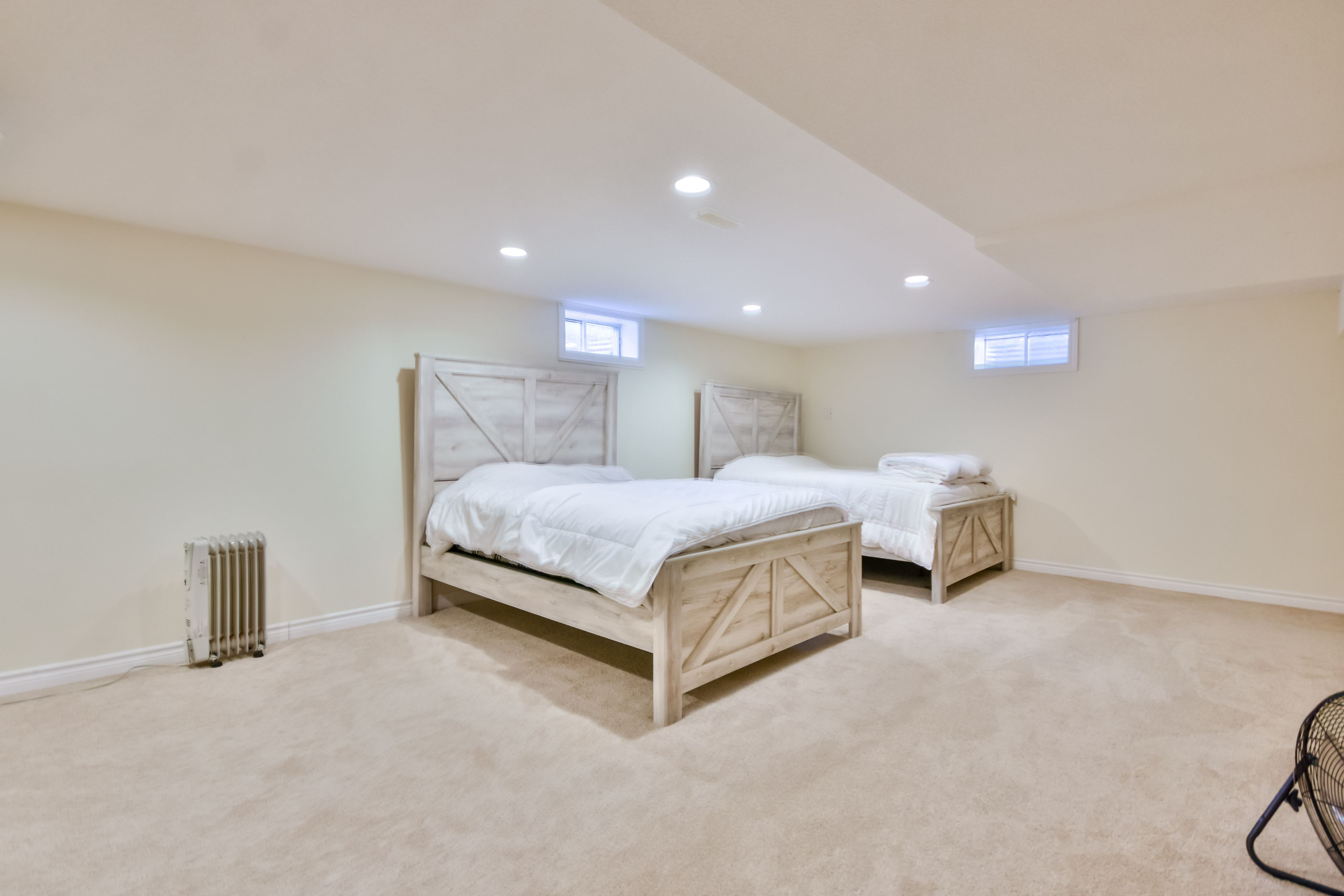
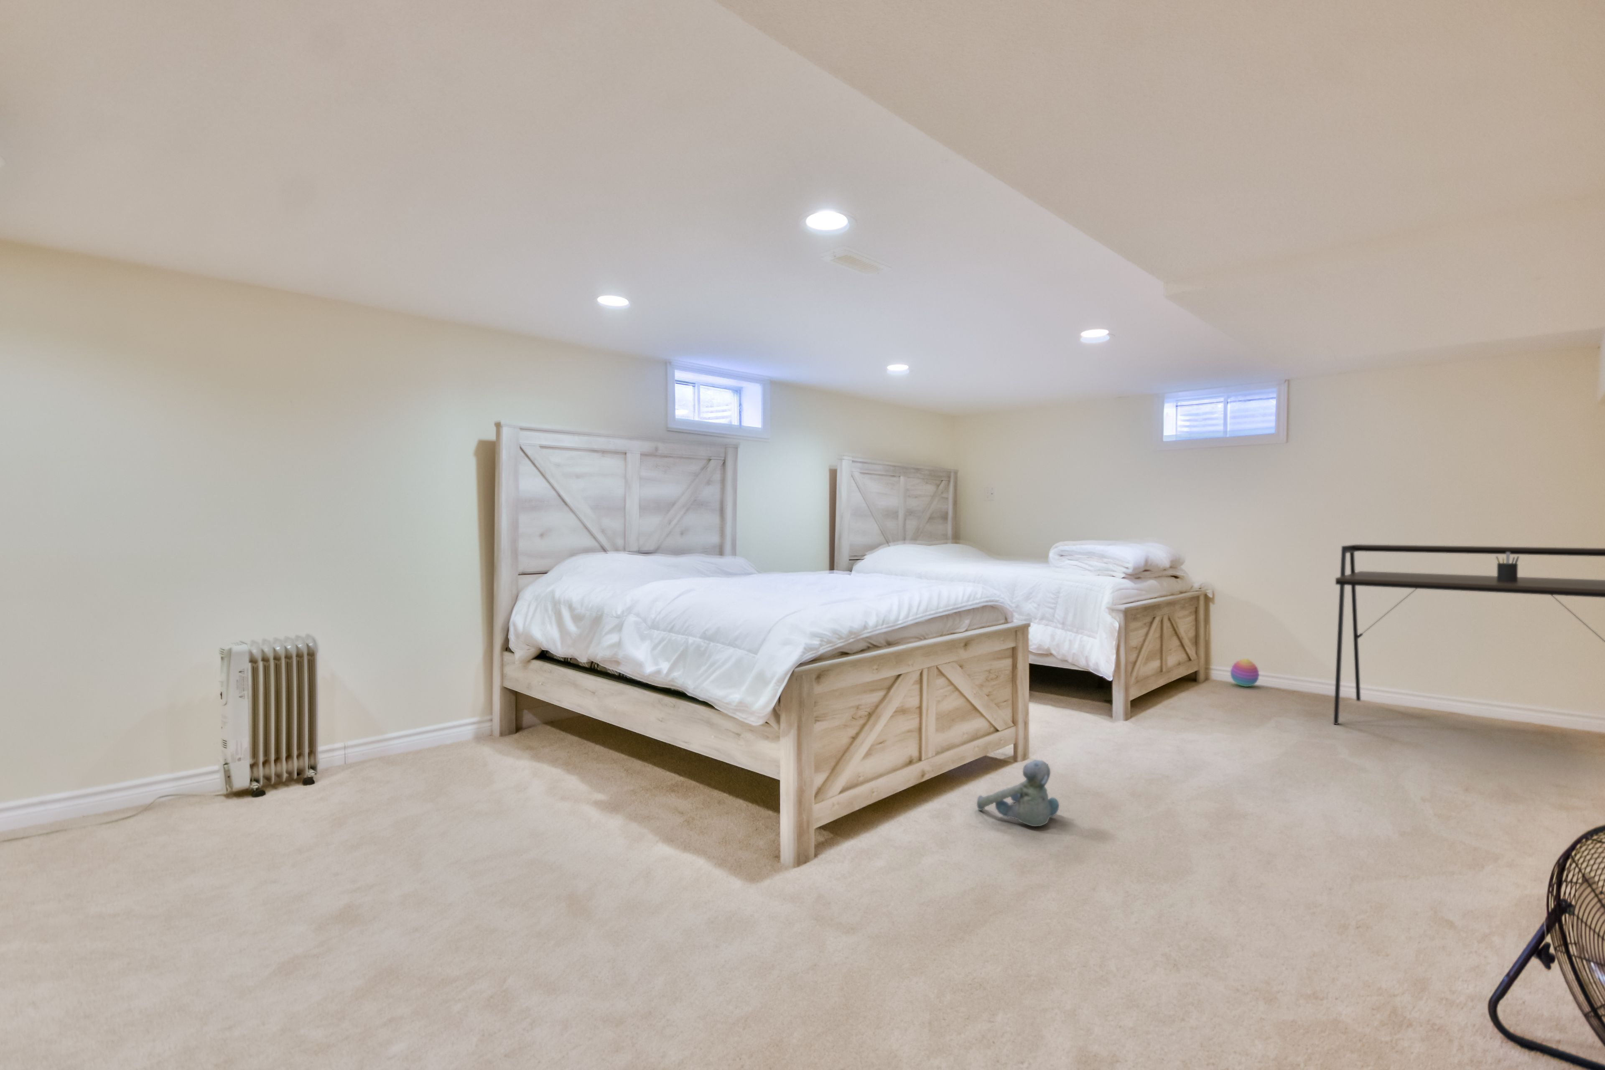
+ stacking toy [1230,658,1260,687]
+ desk [1333,543,1605,725]
+ pen holder [1495,552,1520,582]
+ plush toy [977,760,1059,826]
